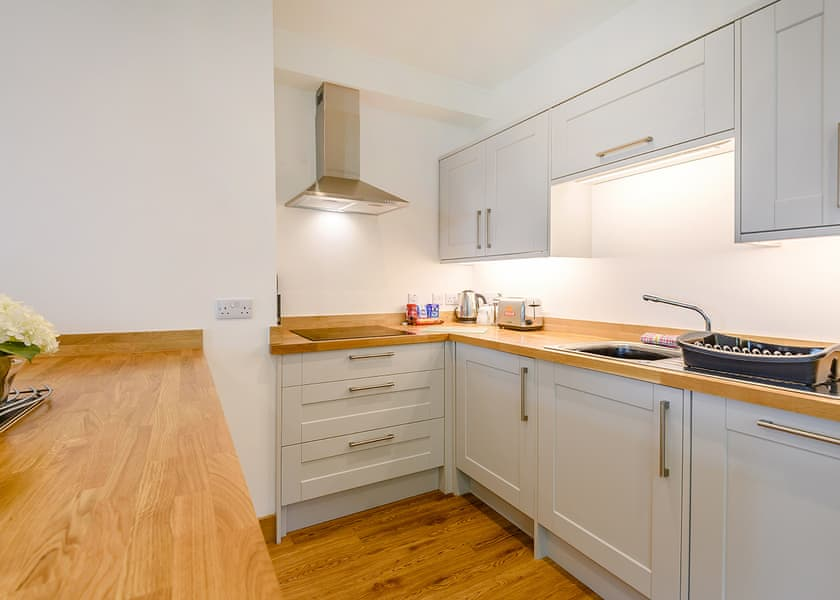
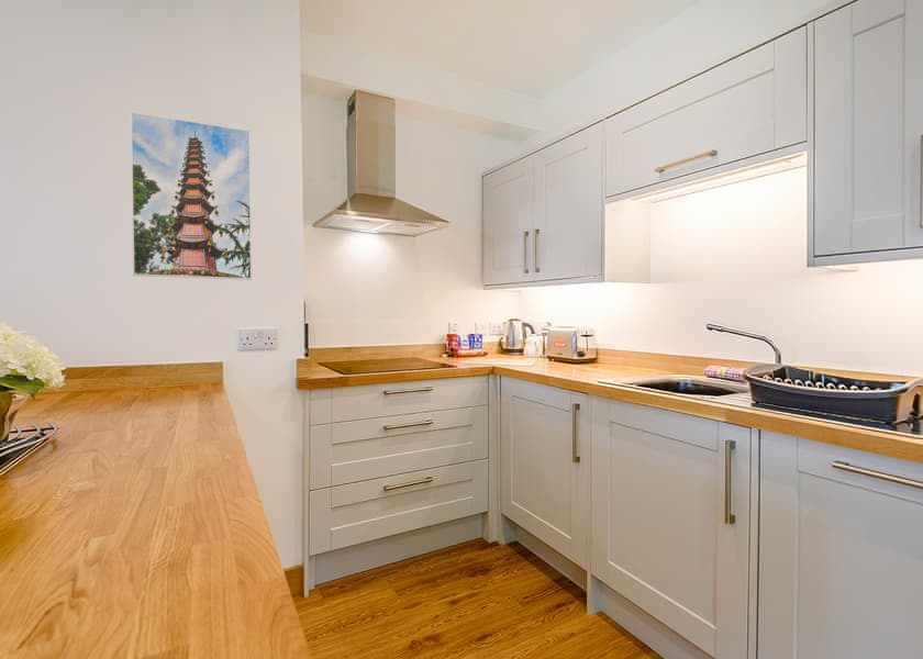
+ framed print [130,110,253,281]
